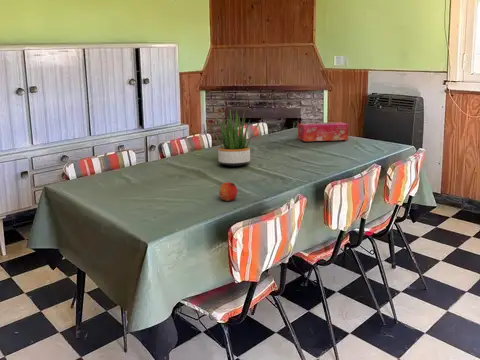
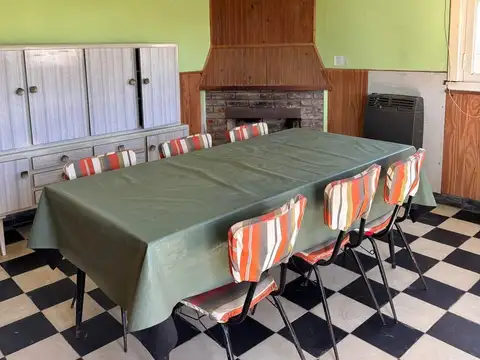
- tissue box [297,121,349,142]
- fruit [218,182,238,202]
- potted plant [206,109,266,167]
